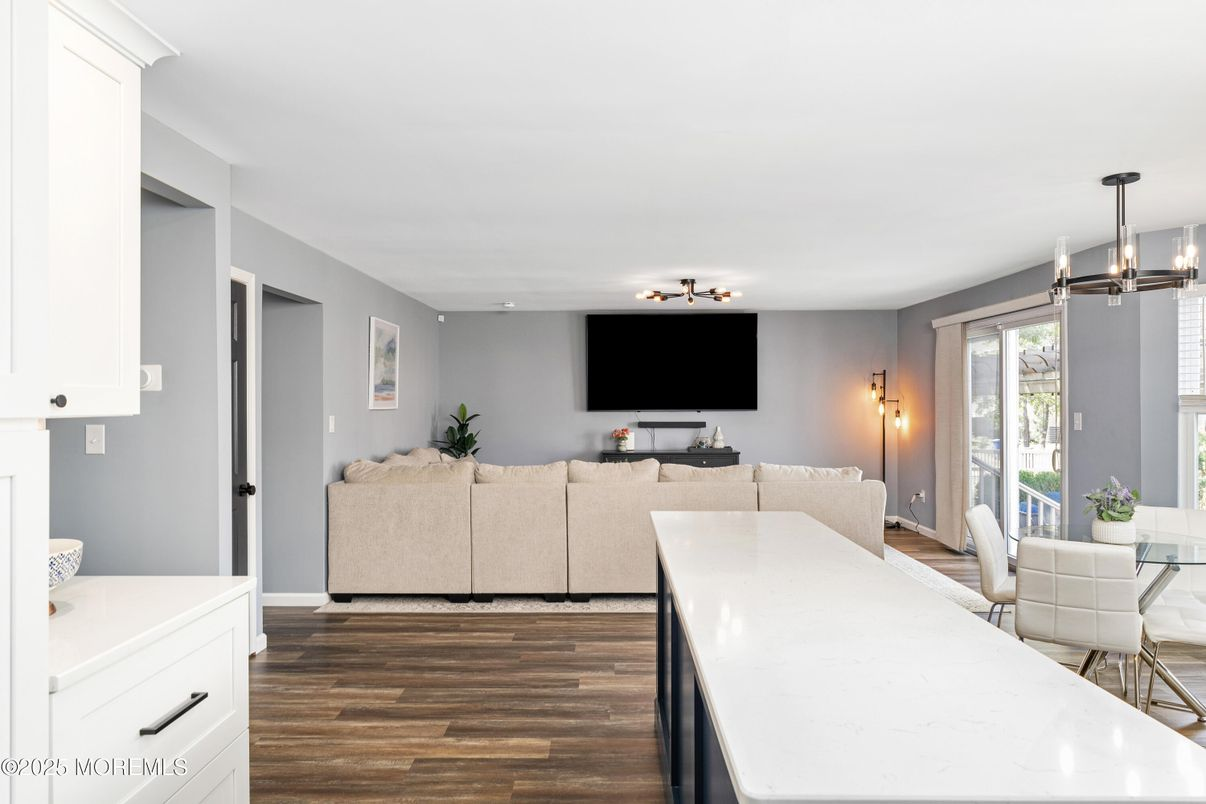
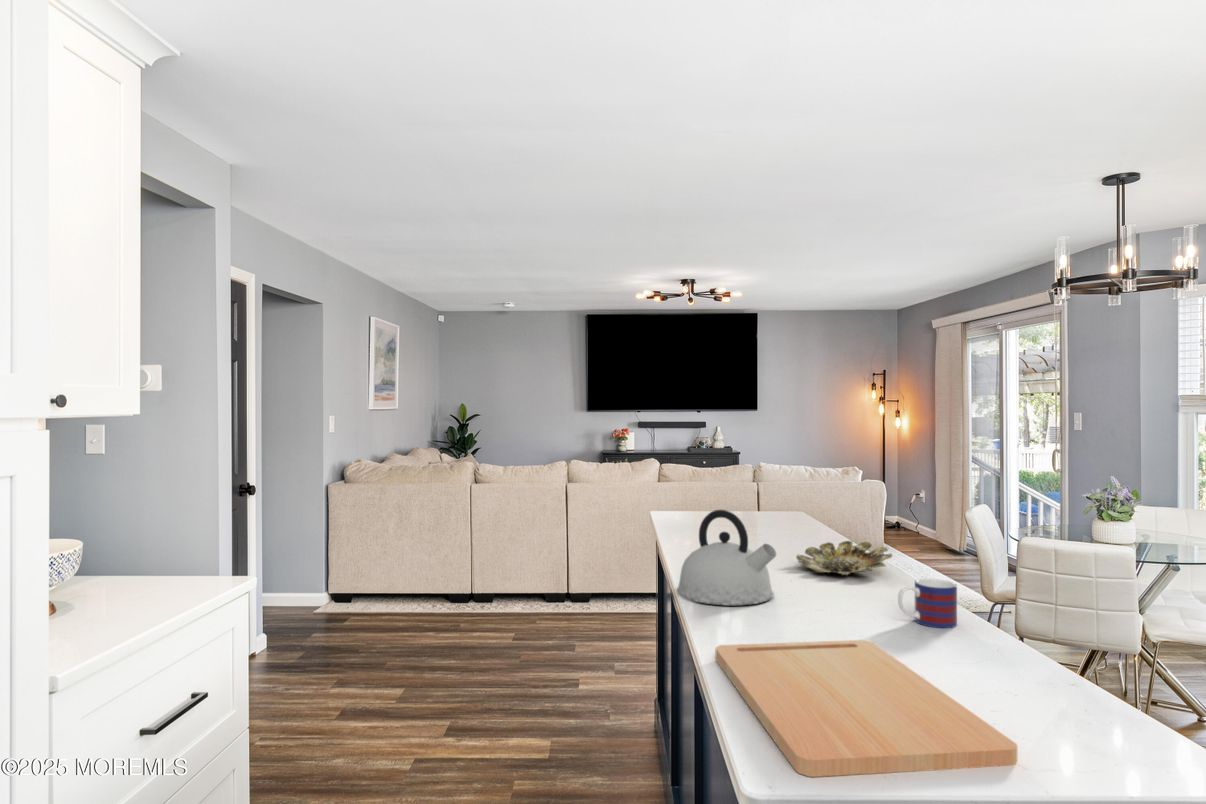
+ bowl [795,540,894,577]
+ mug [897,578,958,629]
+ cutting board [715,639,1018,778]
+ kettle [676,509,777,606]
